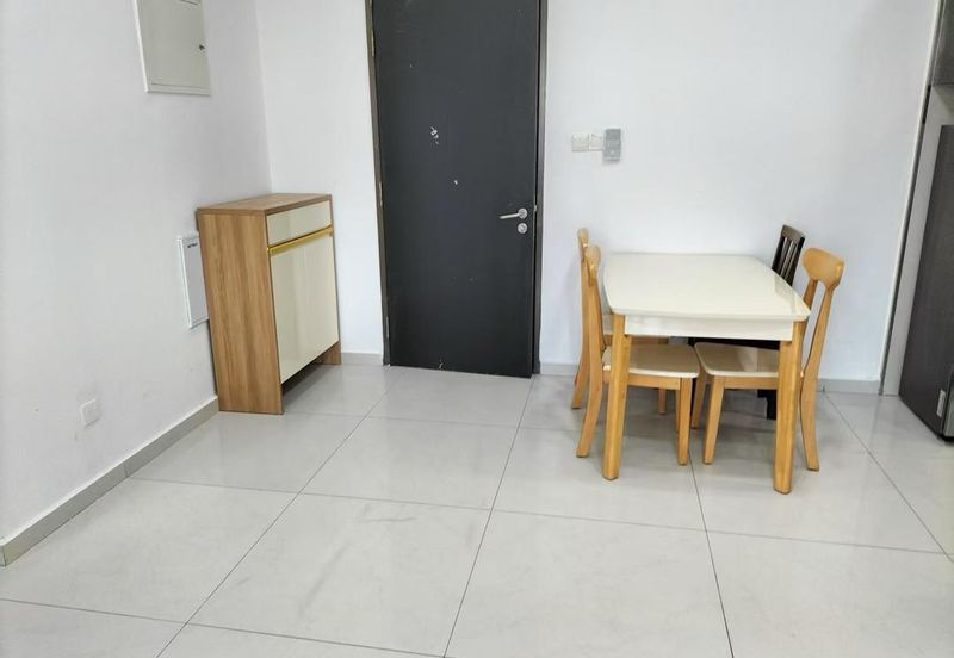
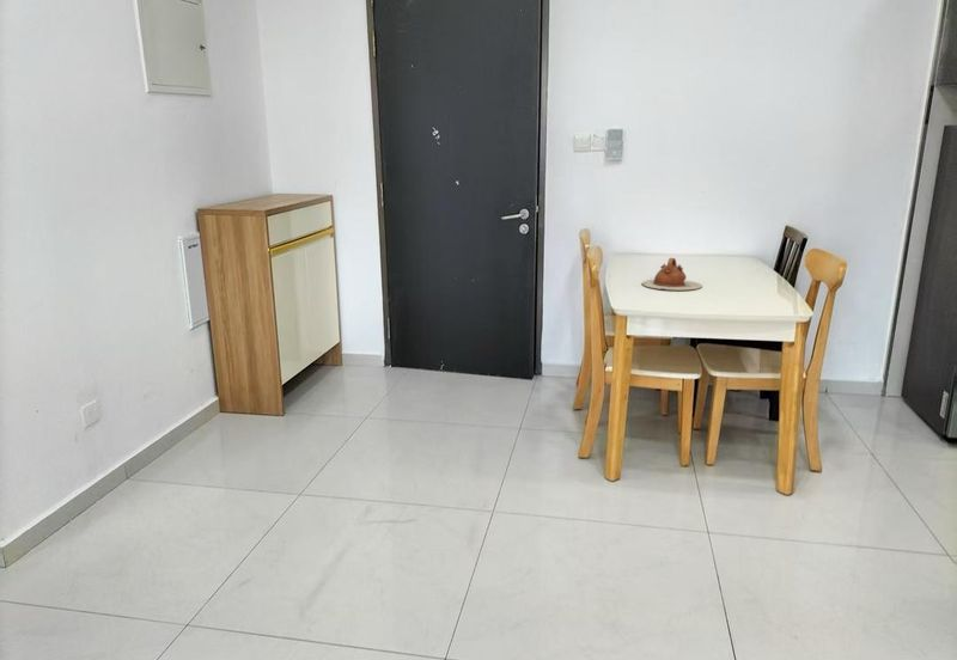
+ teapot [641,257,703,292]
